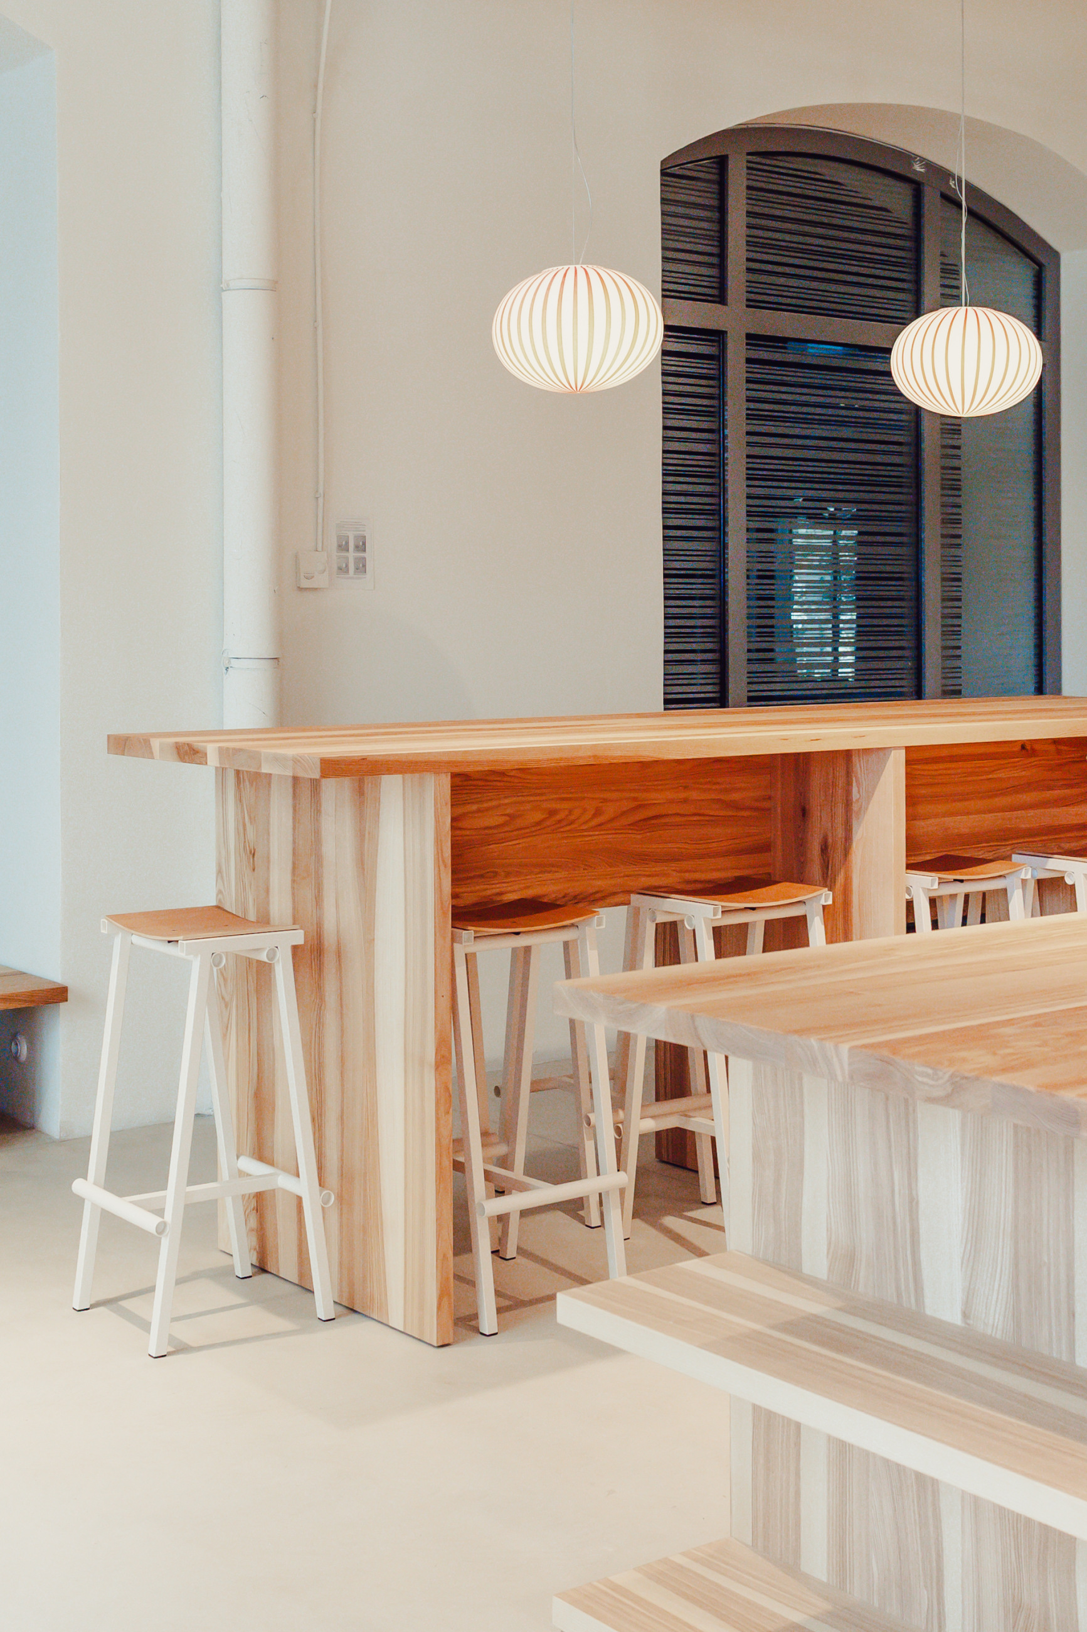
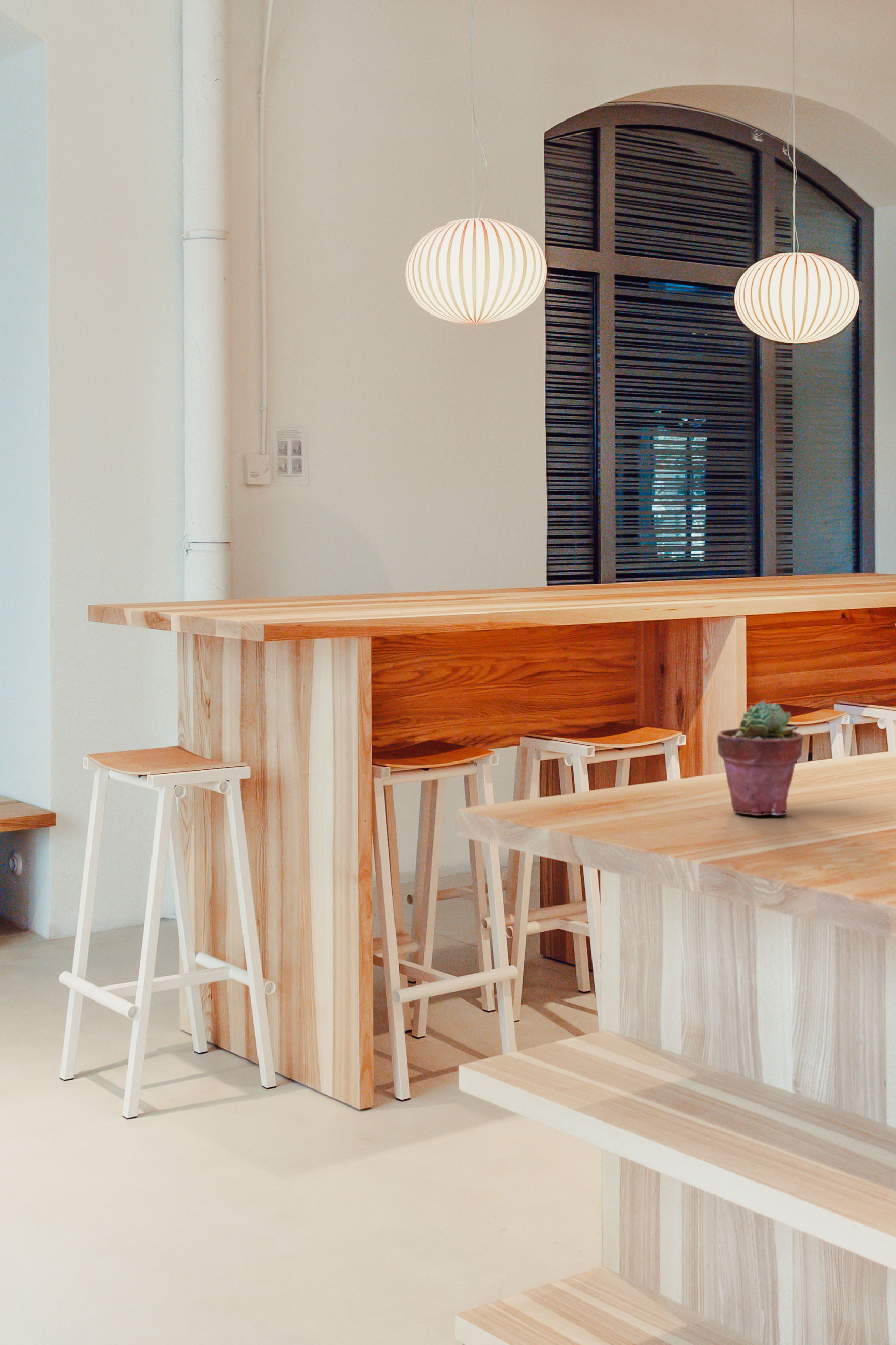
+ potted succulent [717,700,804,816]
